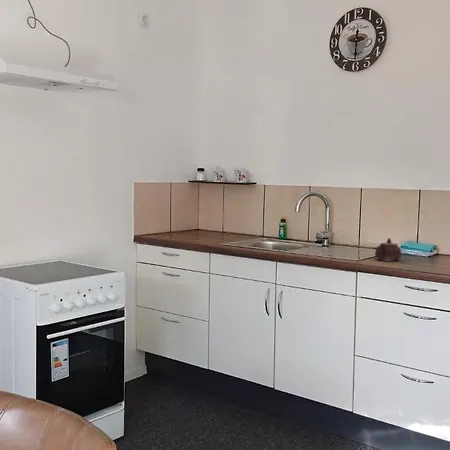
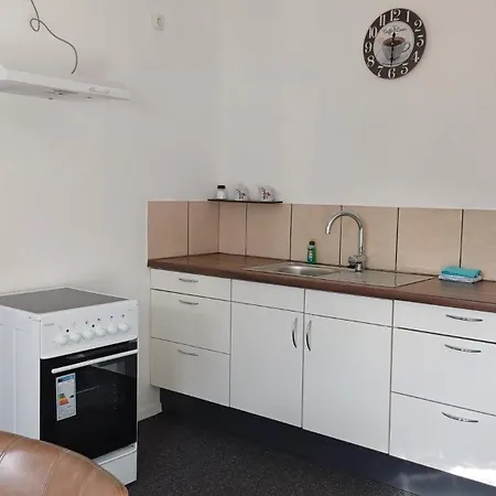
- teapot [374,237,403,262]
